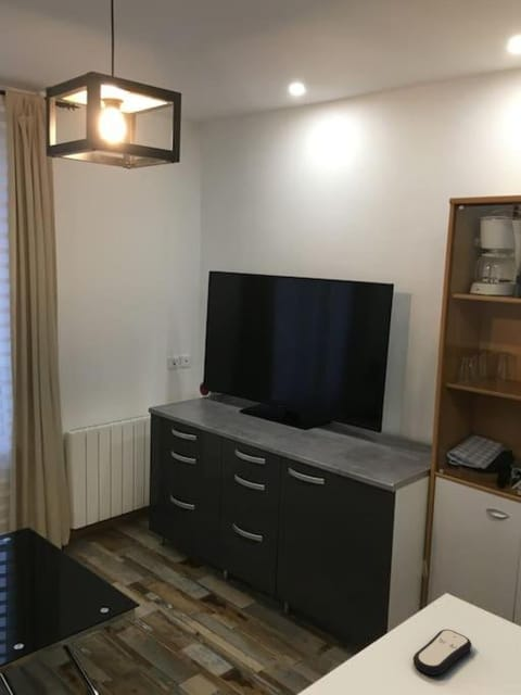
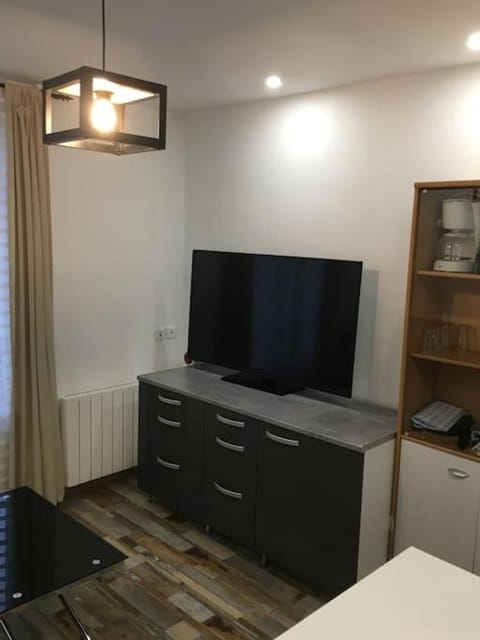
- remote control [411,629,473,677]
